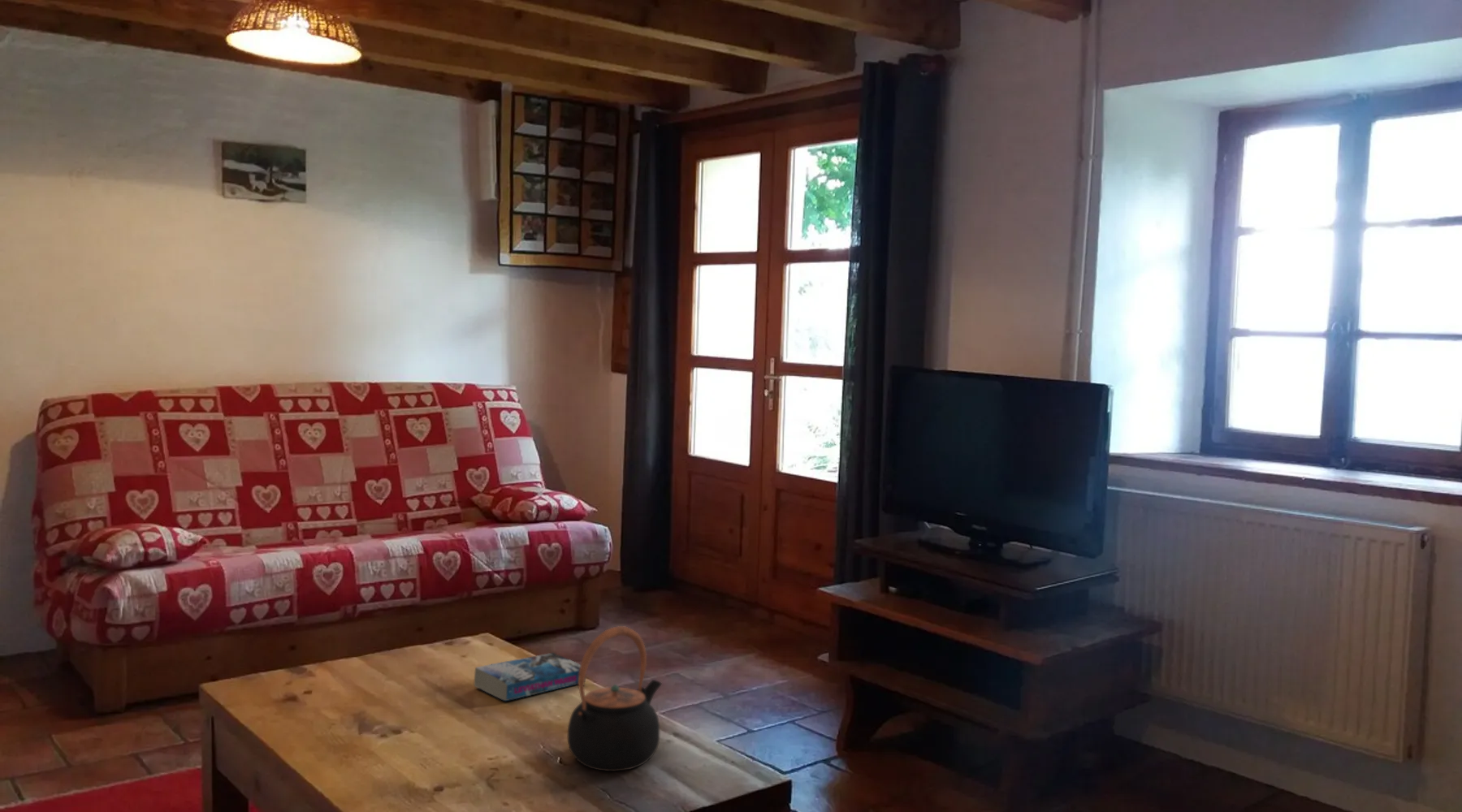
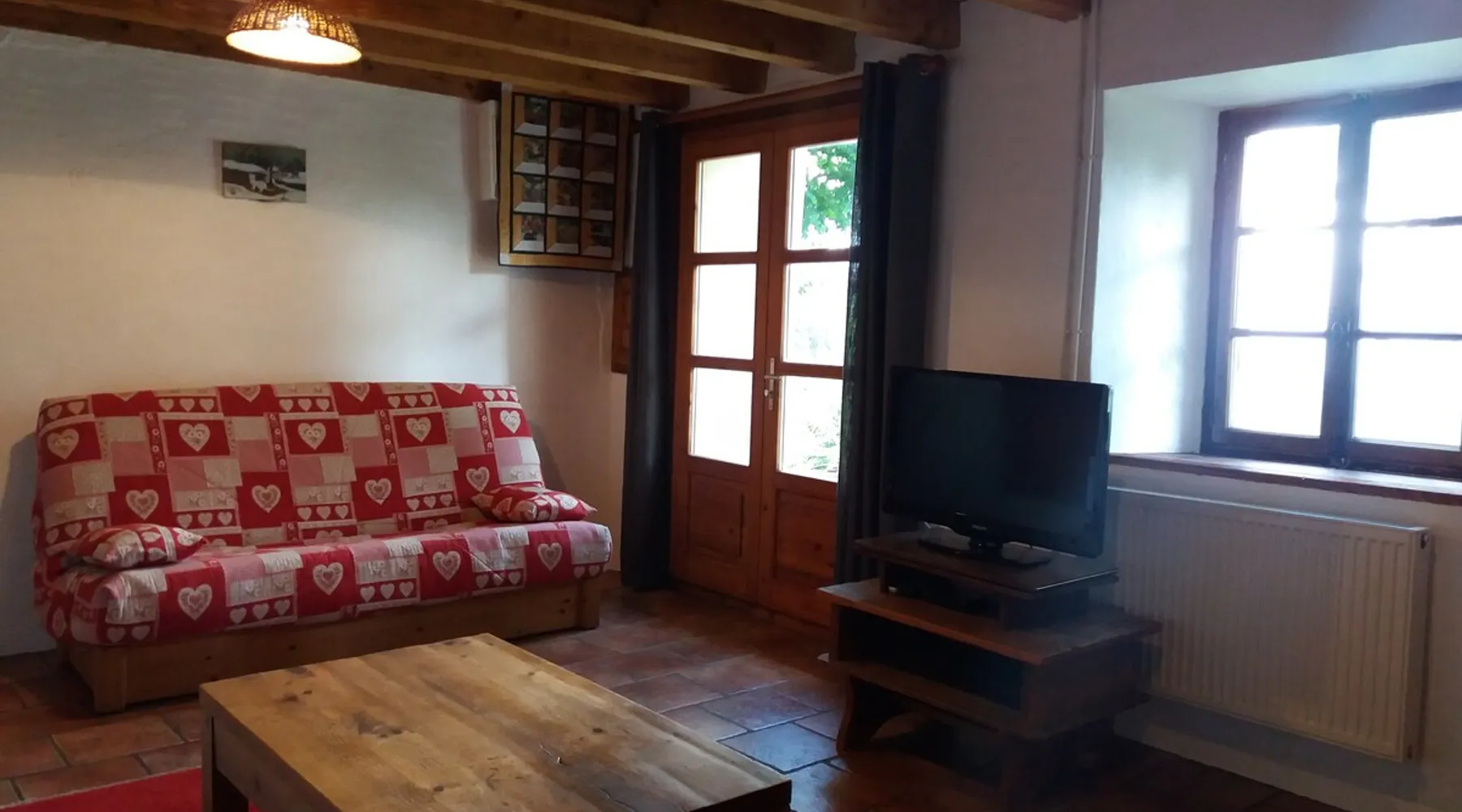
- book [474,652,586,702]
- teapot [567,625,663,772]
